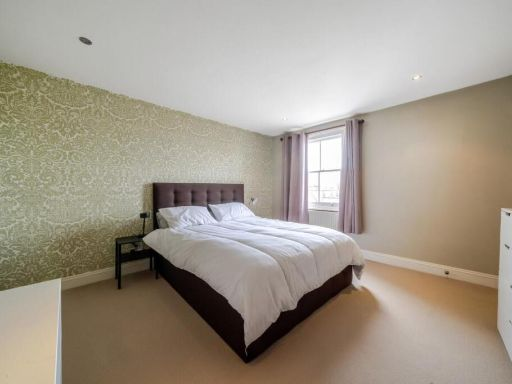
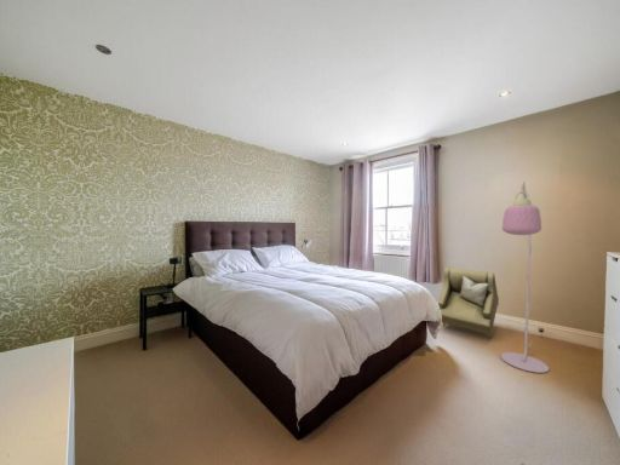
+ armchair [437,266,500,340]
+ floor lamp [500,179,550,374]
